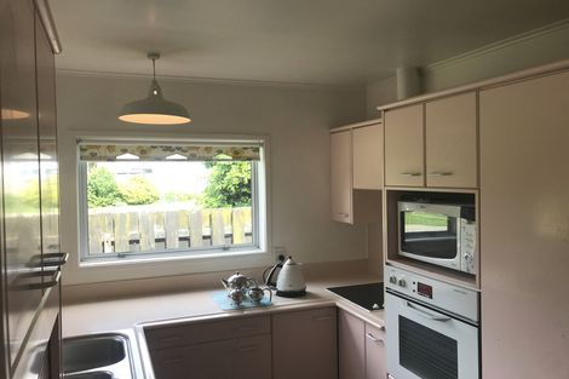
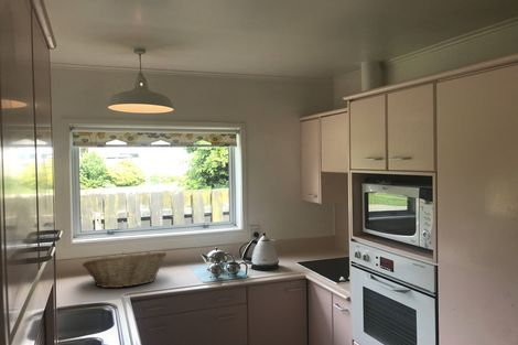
+ fruit basket [82,250,168,289]
